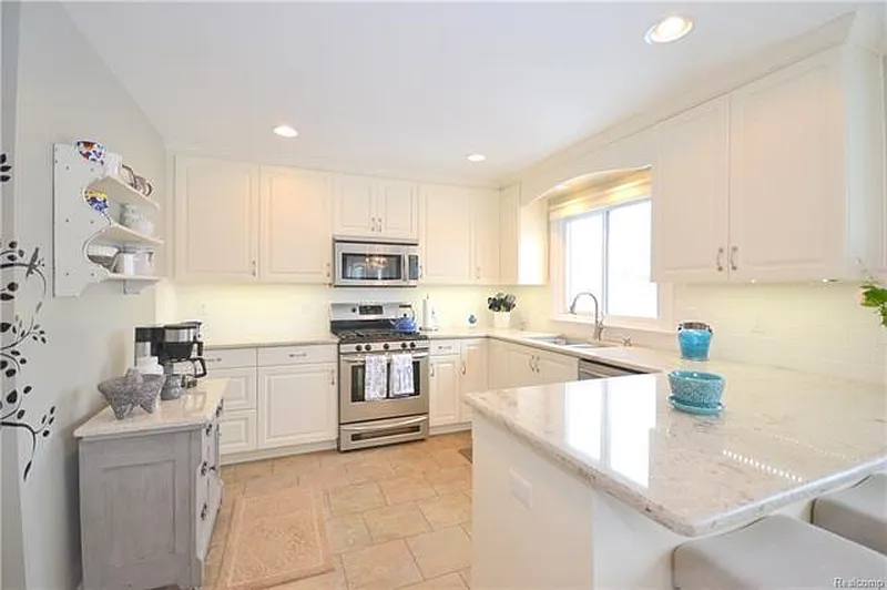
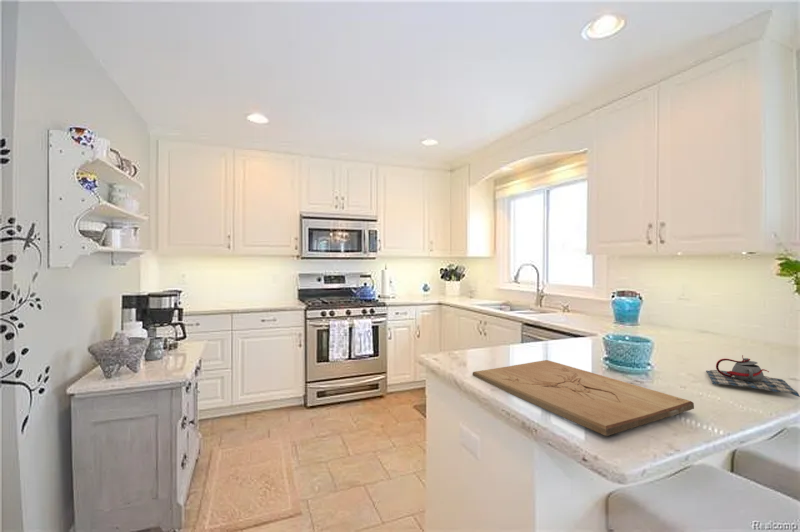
+ cutting board [472,359,695,437]
+ teapot [705,354,800,398]
